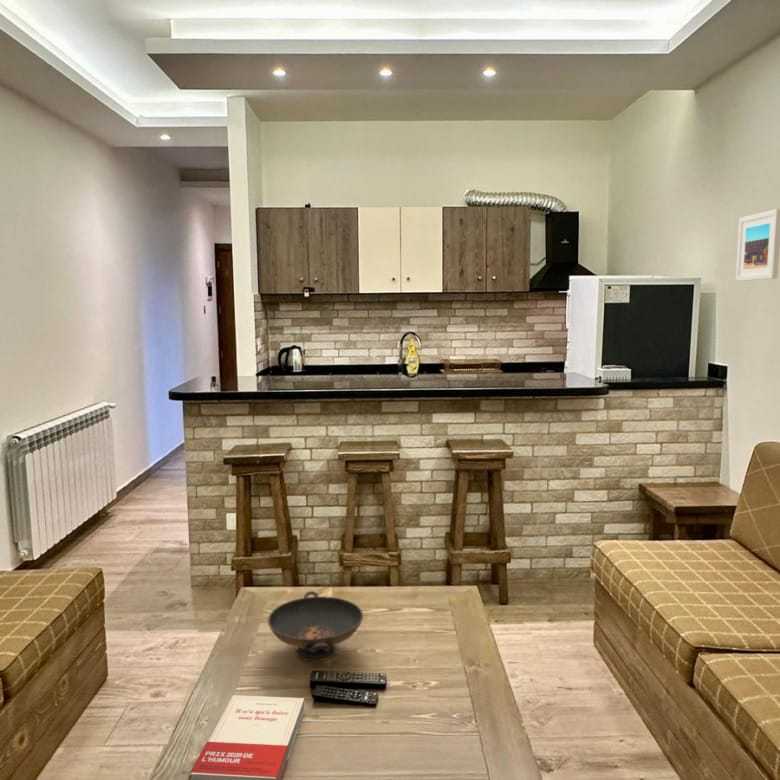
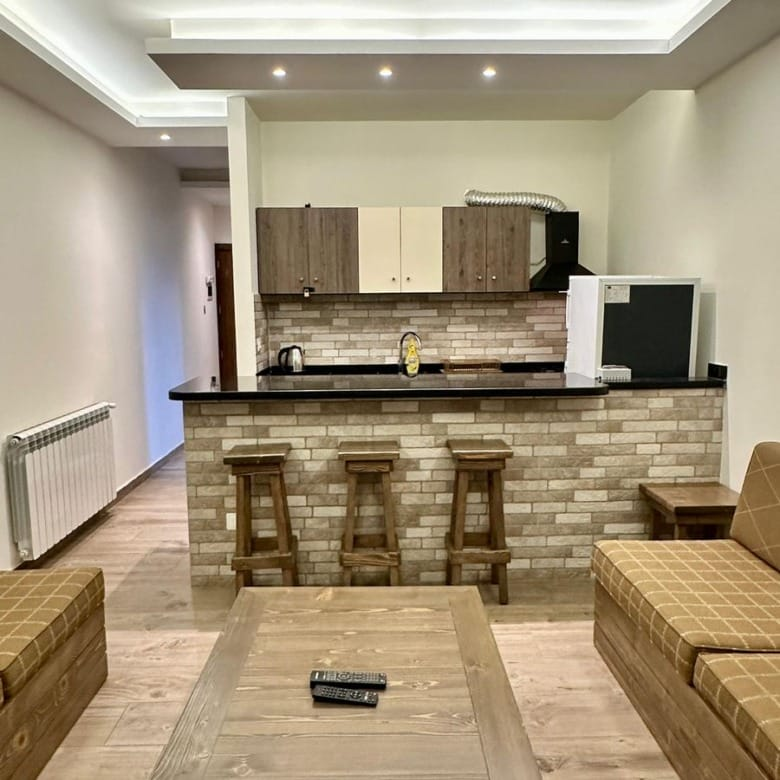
- book [187,694,305,780]
- decorative bowl [267,590,364,662]
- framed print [735,208,780,282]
